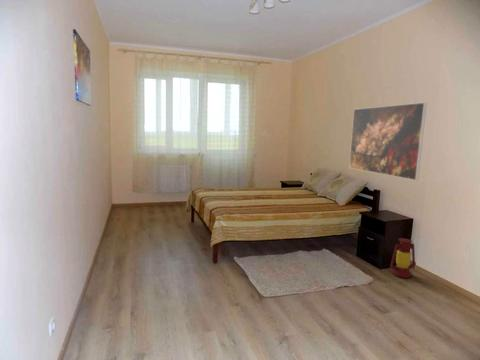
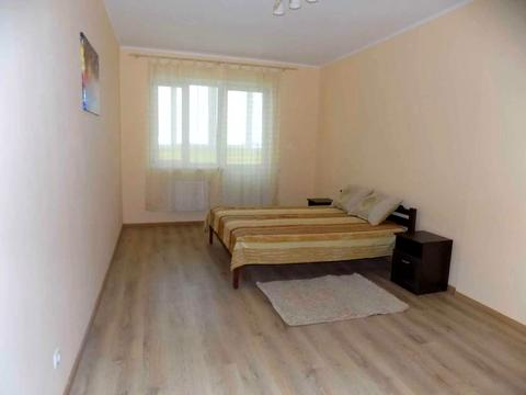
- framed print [348,102,428,181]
- lantern [389,237,416,279]
